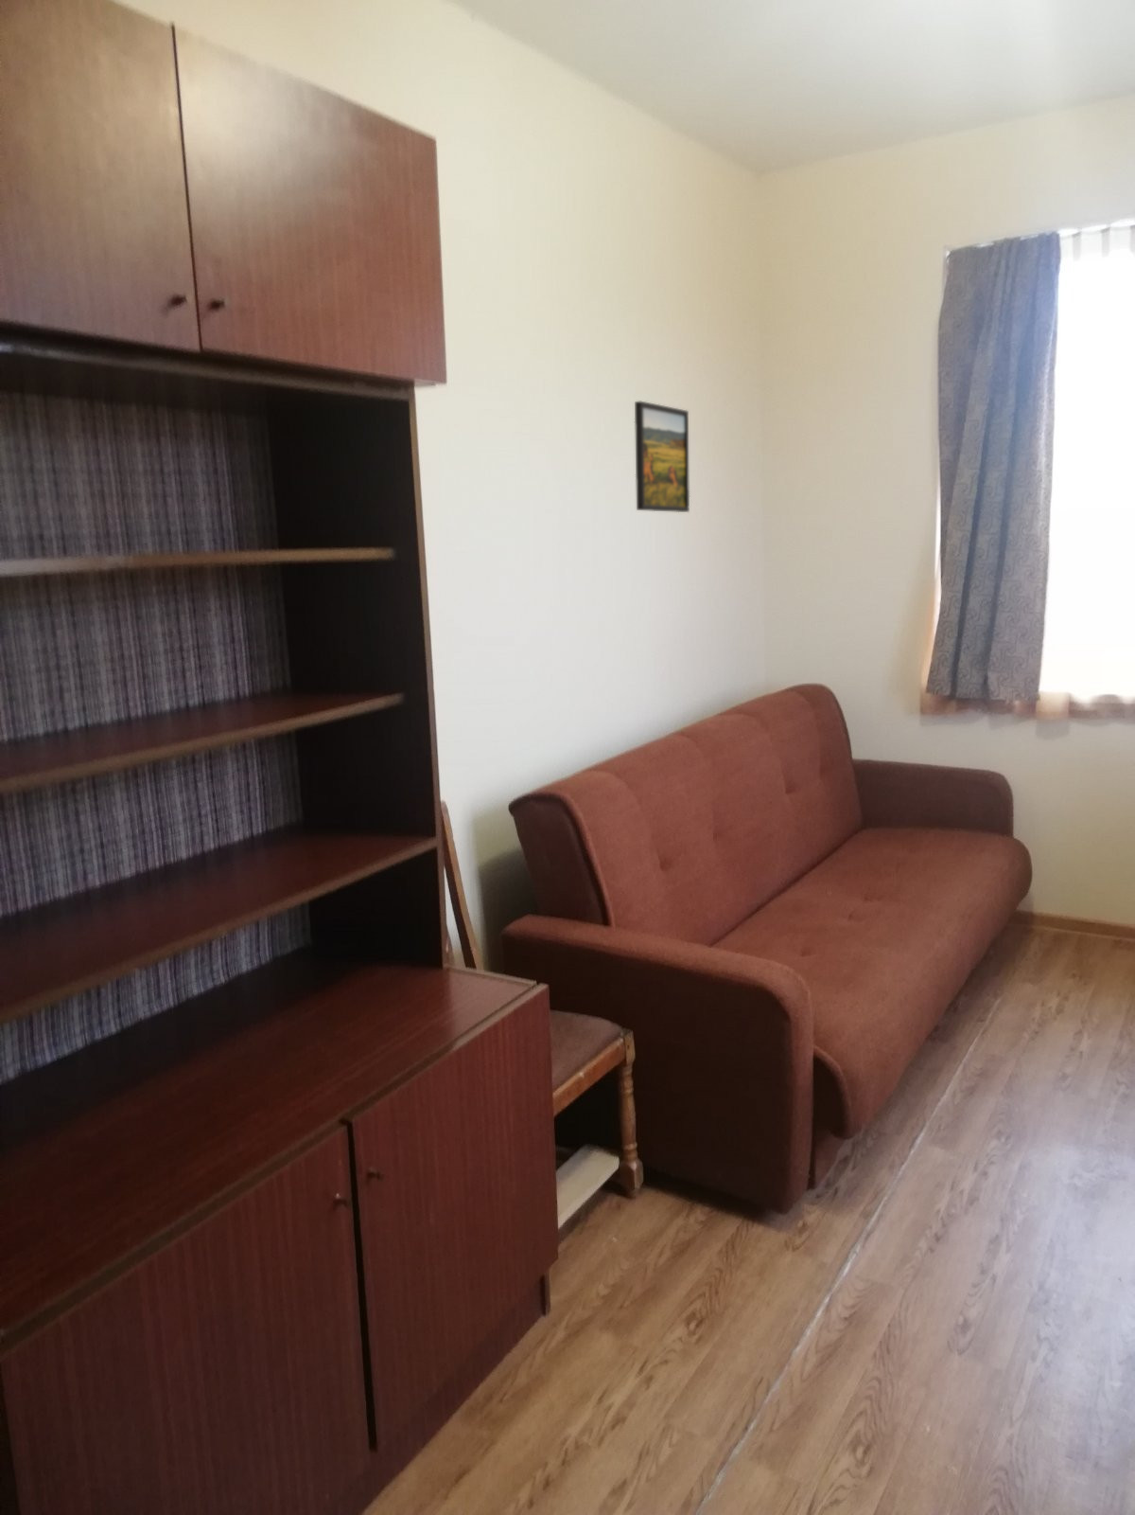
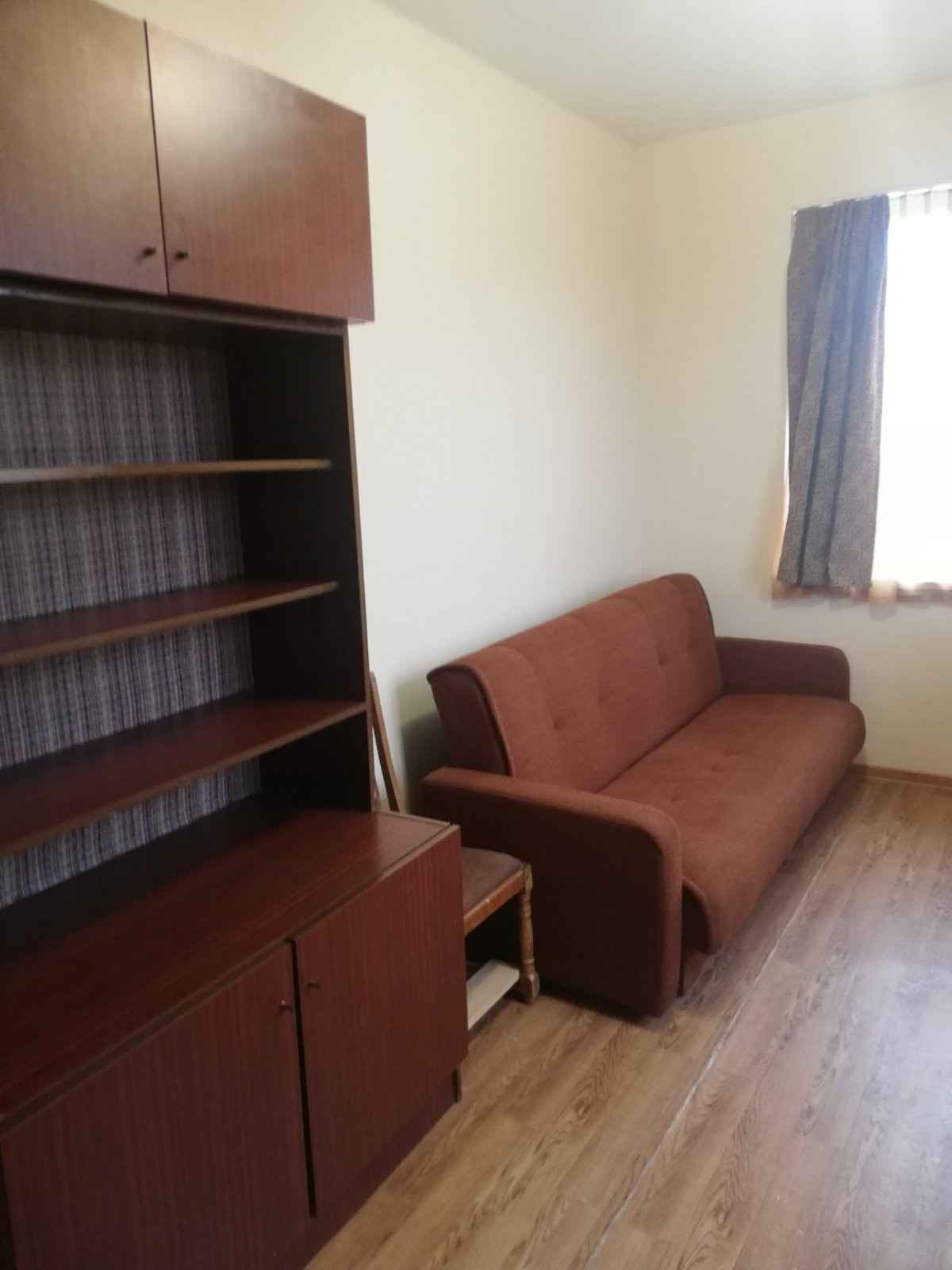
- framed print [634,401,690,513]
